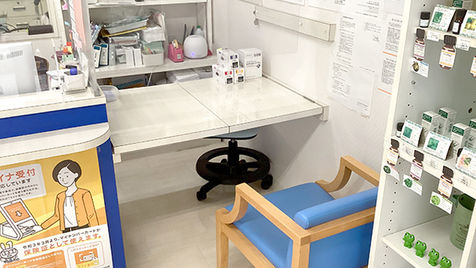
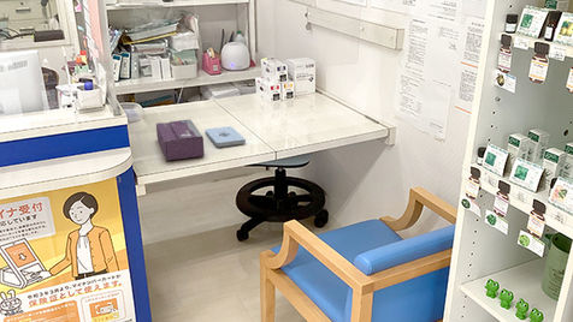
+ tissue box [155,118,206,161]
+ notepad [203,125,247,148]
